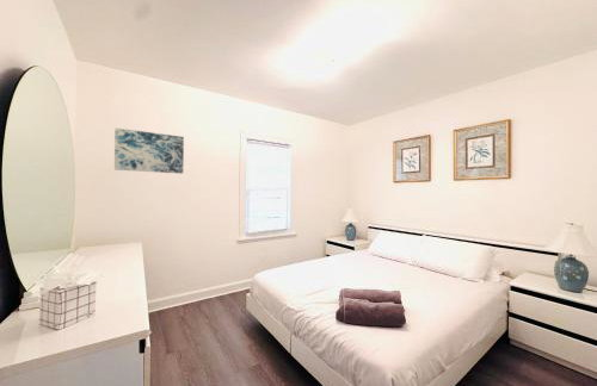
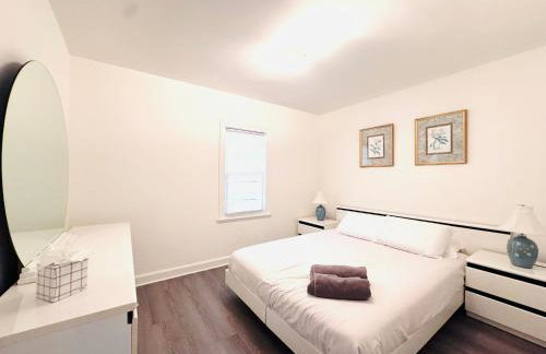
- wall art [113,126,185,175]
